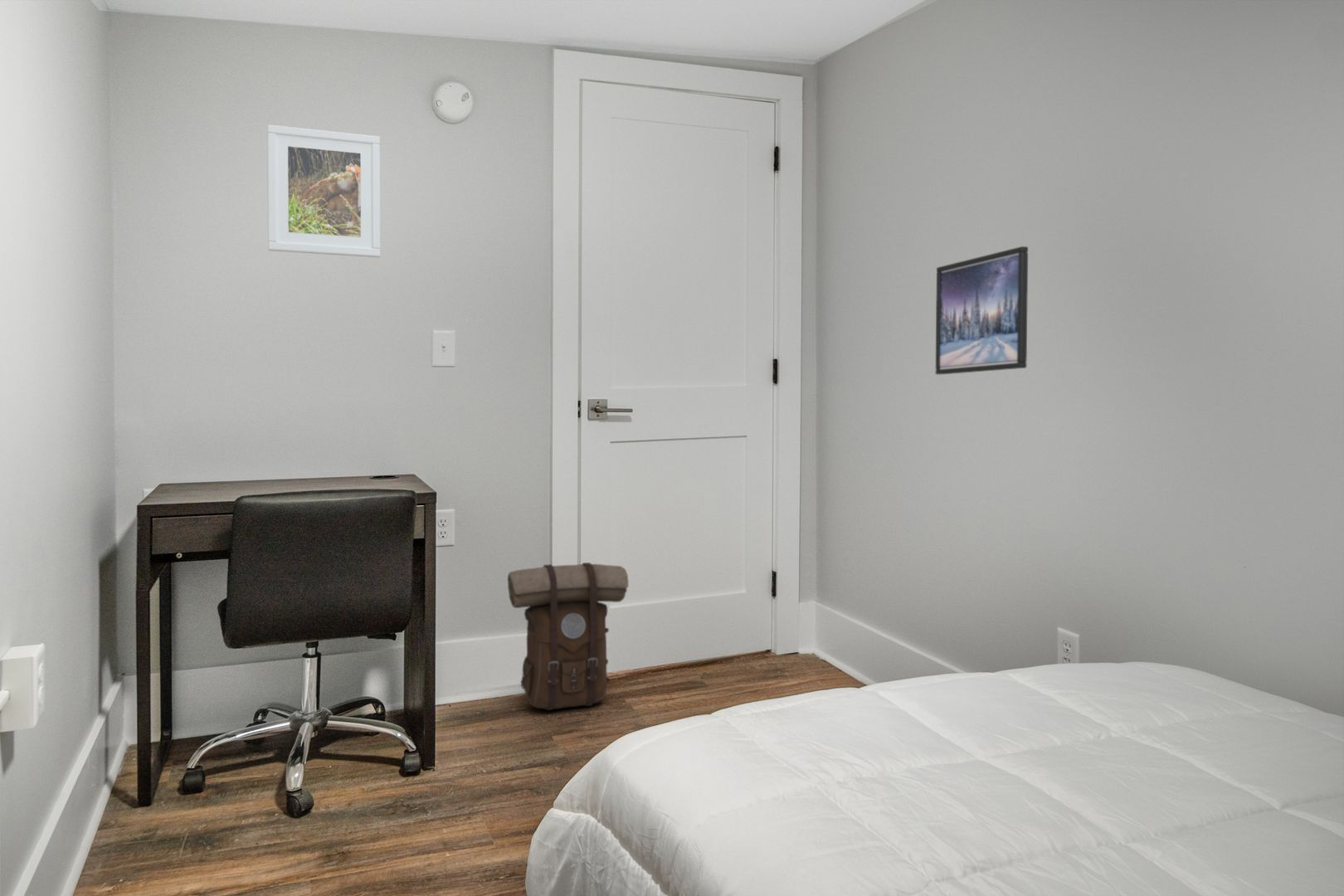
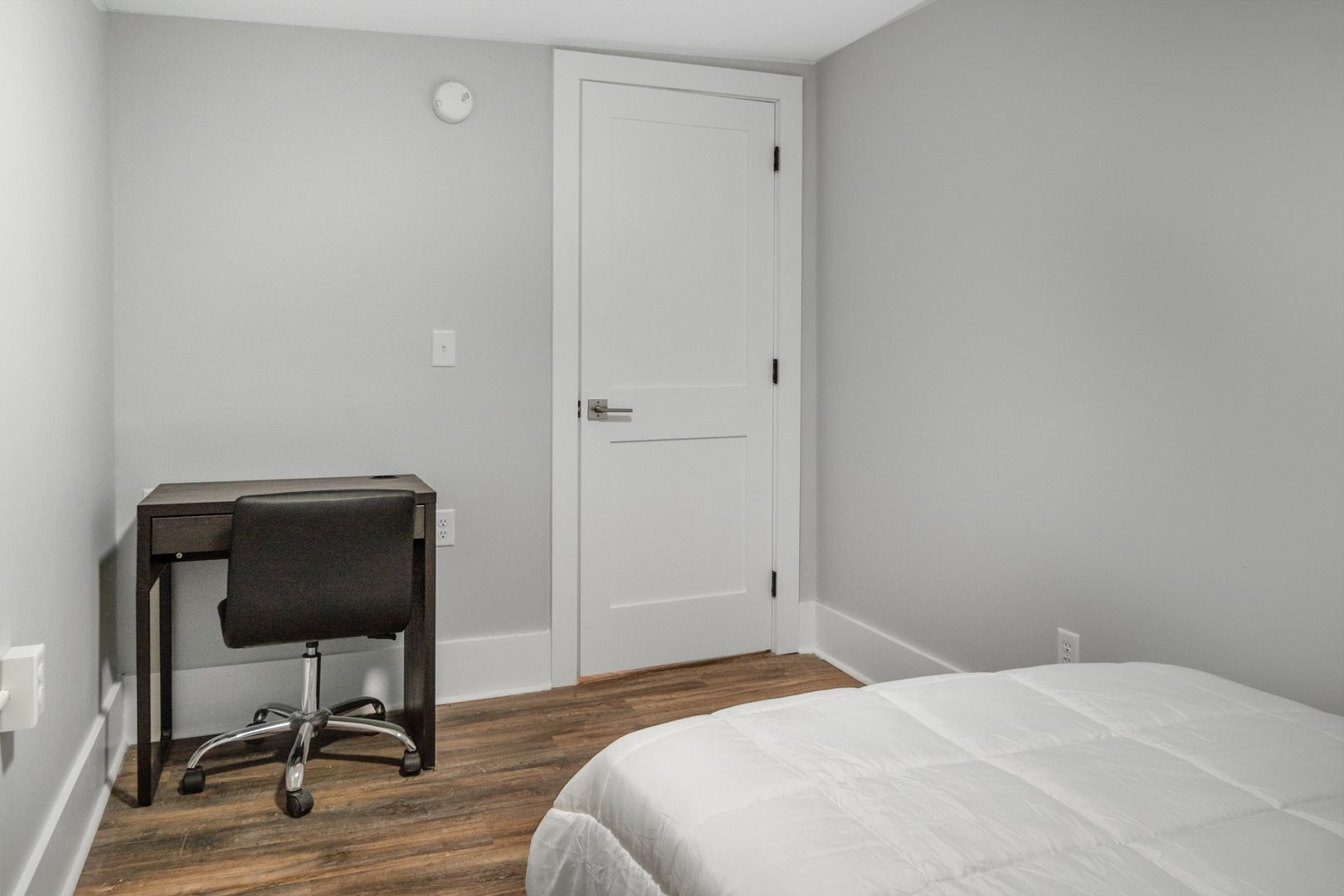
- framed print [935,246,1029,375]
- backpack [507,562,630,711]
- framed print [266,124,381,258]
